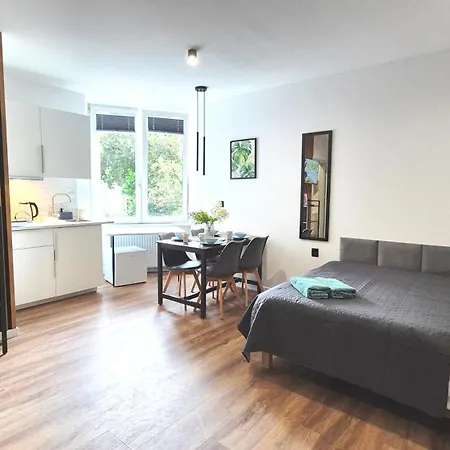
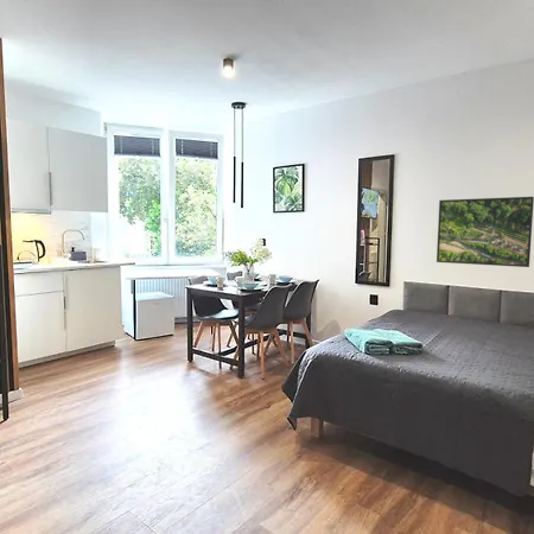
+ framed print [436,196,534,268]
